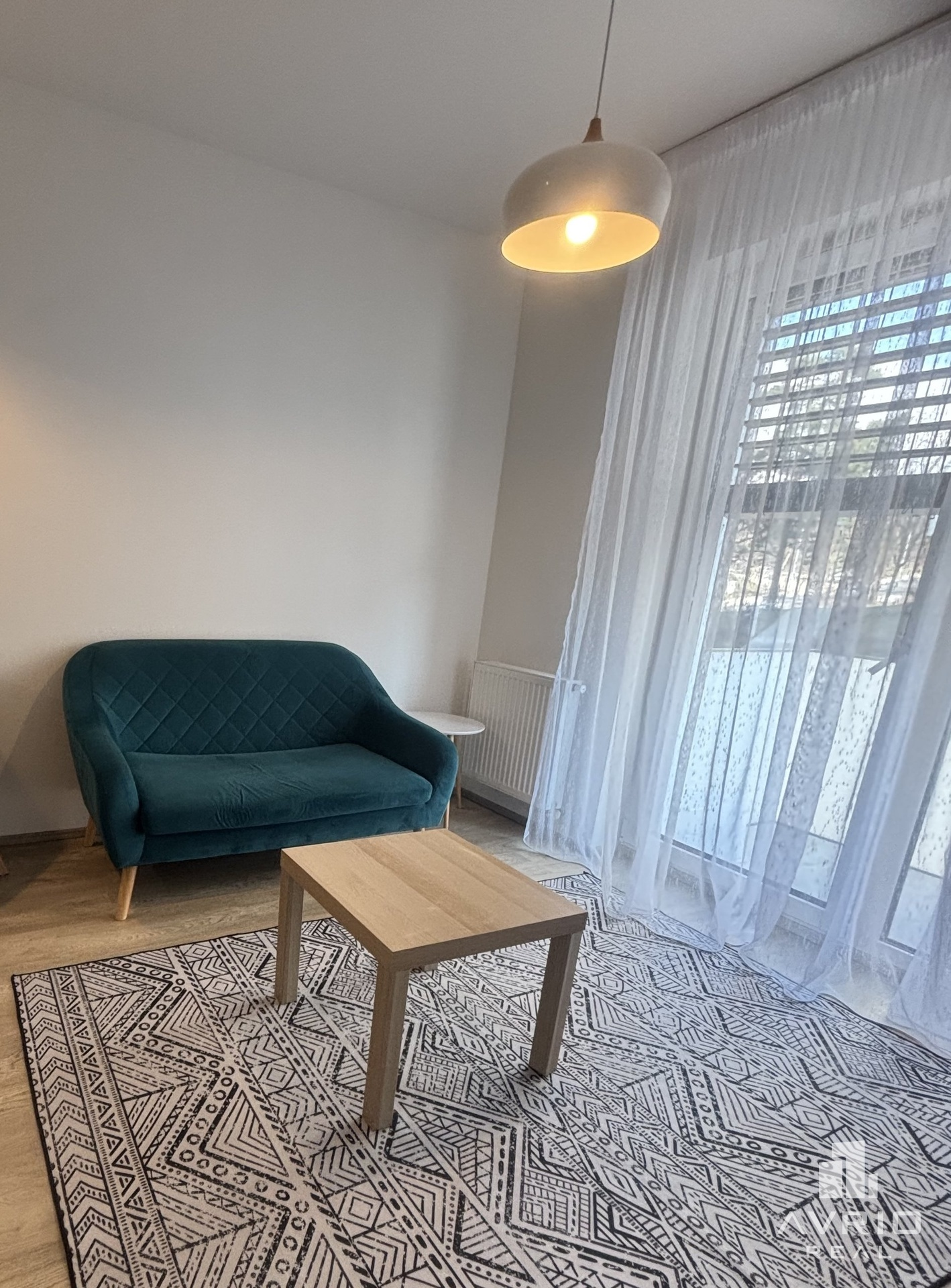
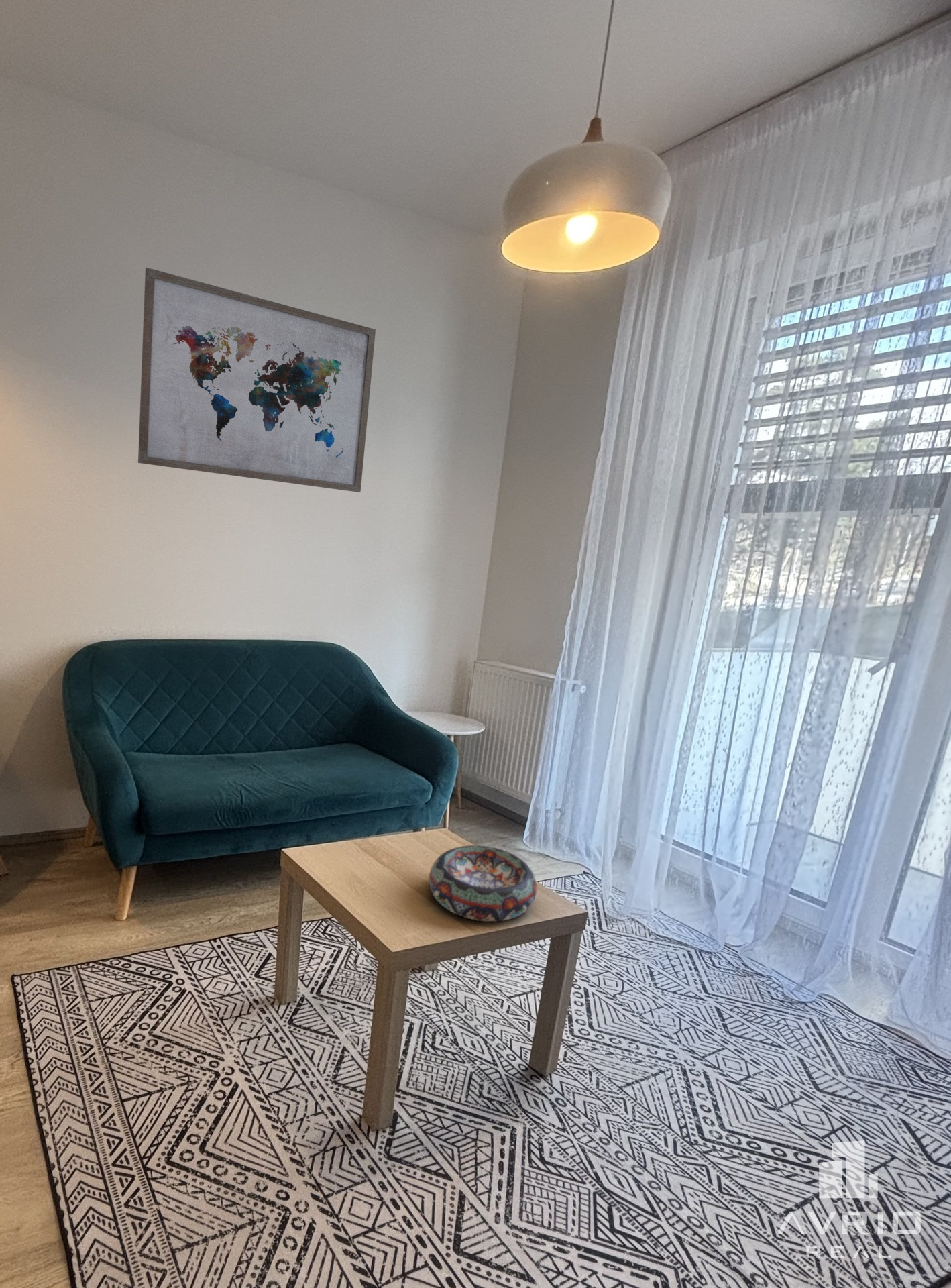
+ decorative bowl [429,845,537,922]
+ wall art [137,267,376,493]
